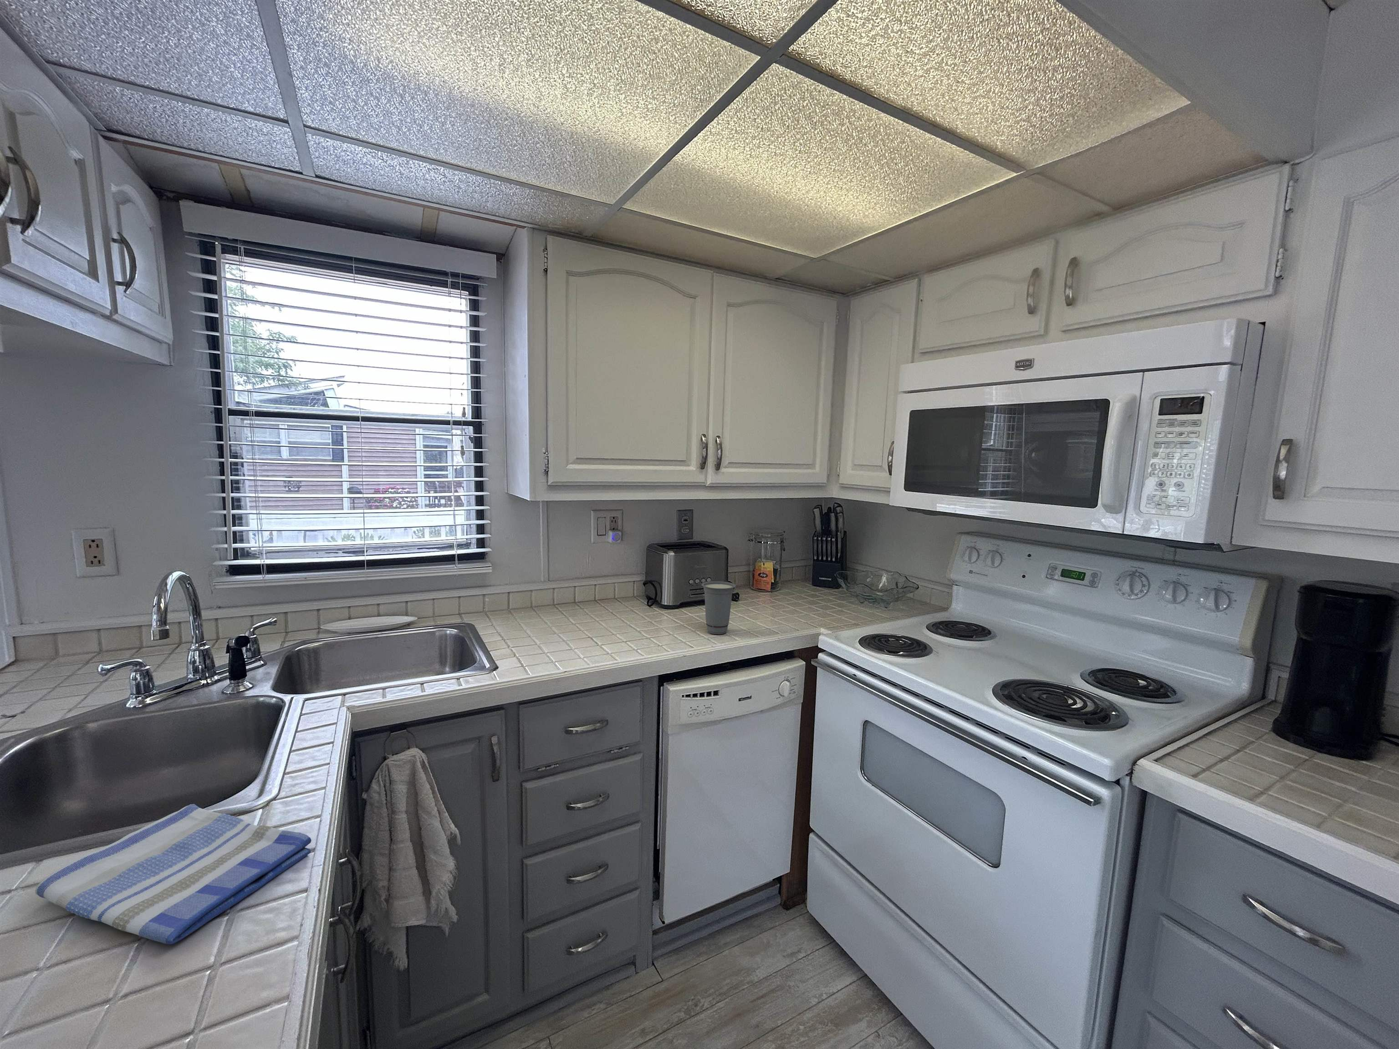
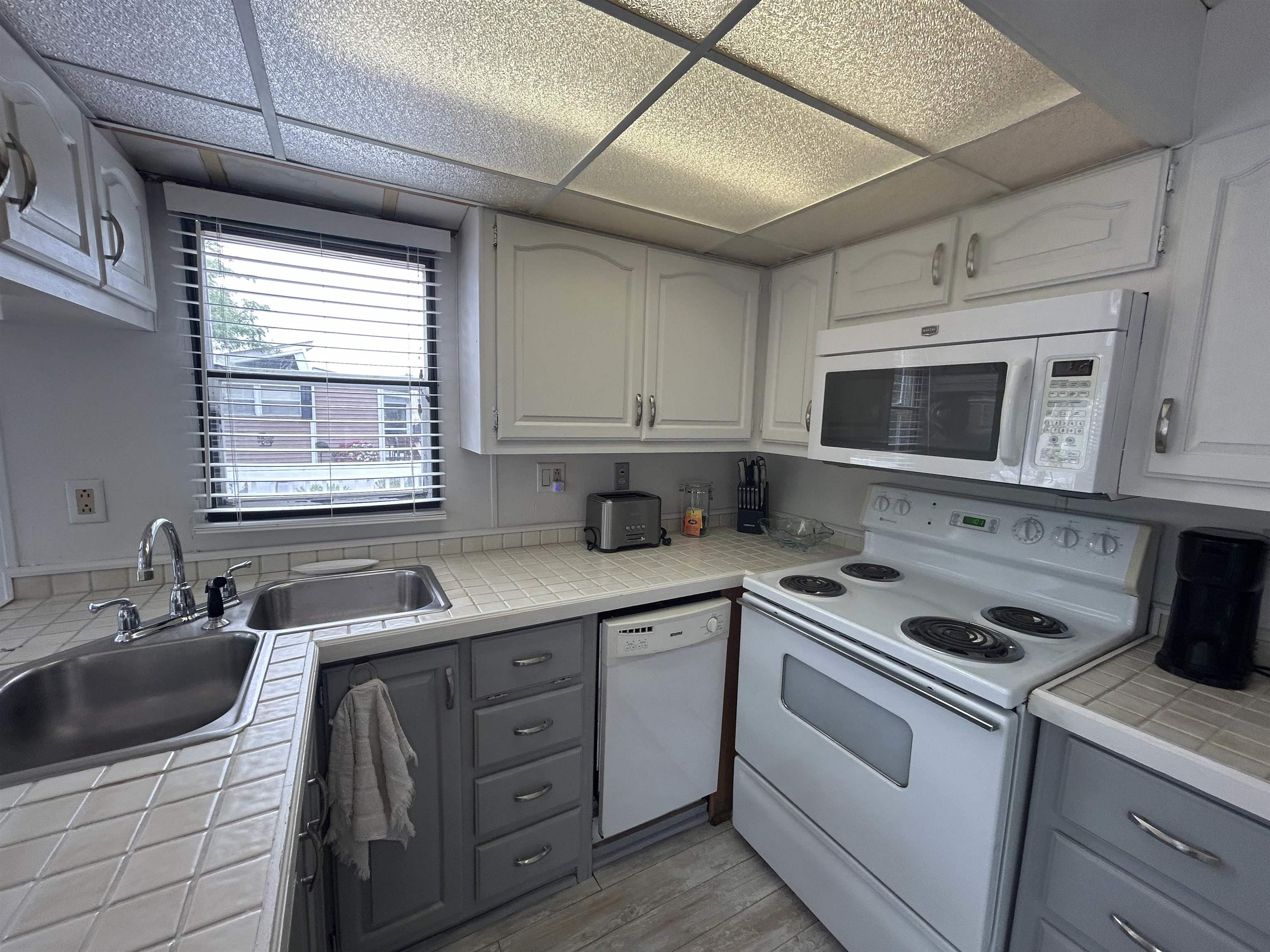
- dish towel [34,803,312,944]
- cup [701,581,736,635]
